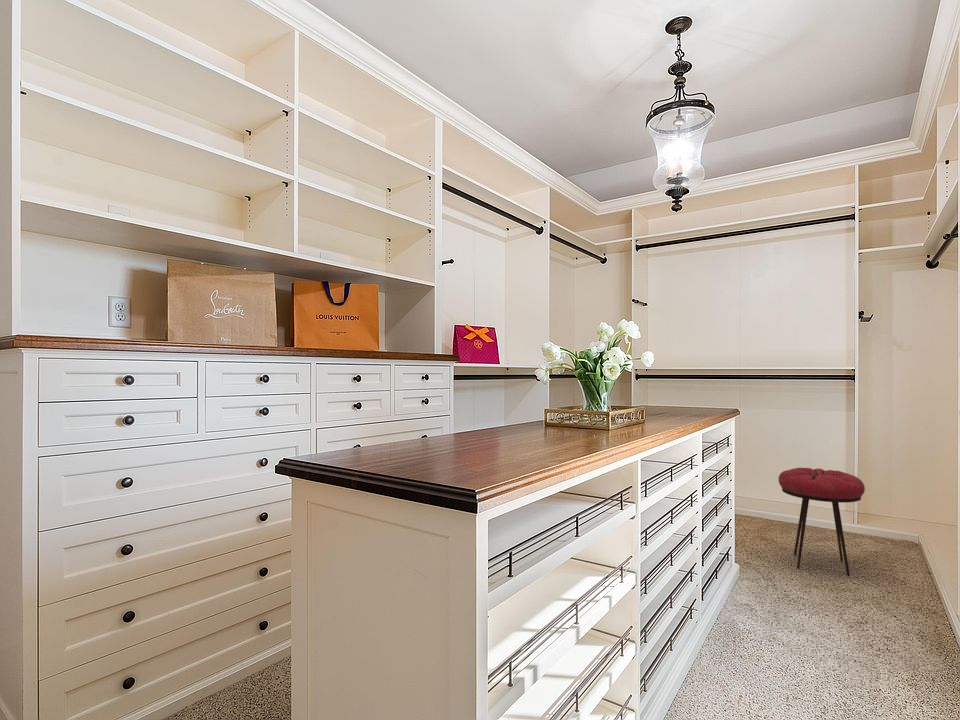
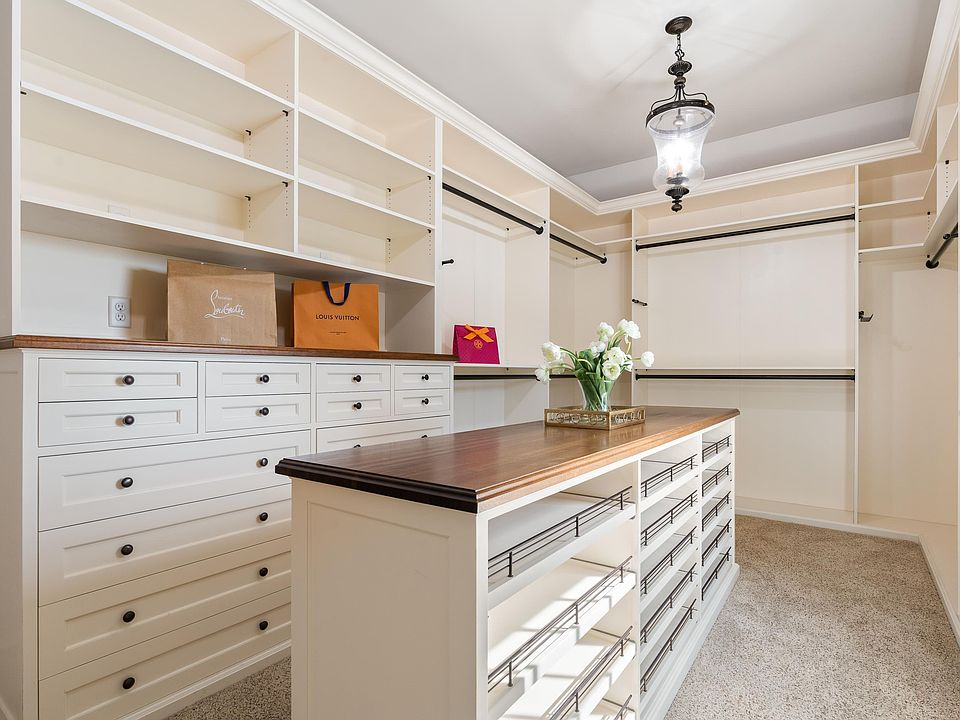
- stool [777,467,866,577]
